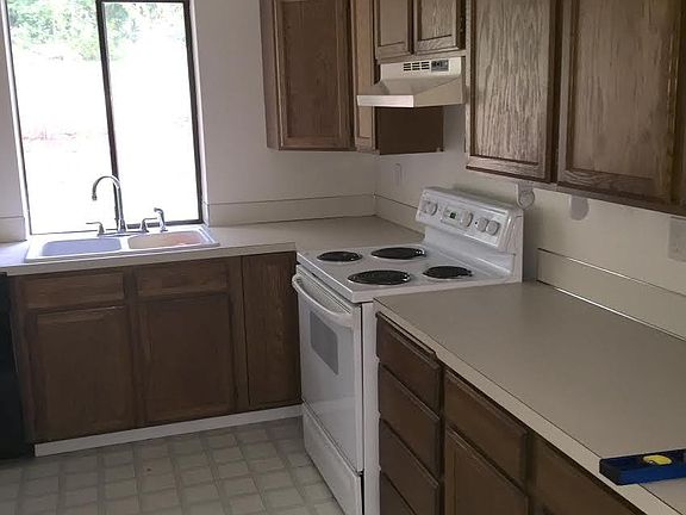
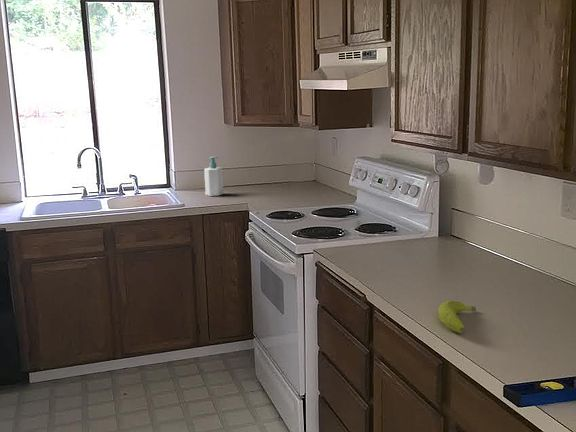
+ fruit [437,300,477,334]
+ soap bottle [203,156,224,197]
